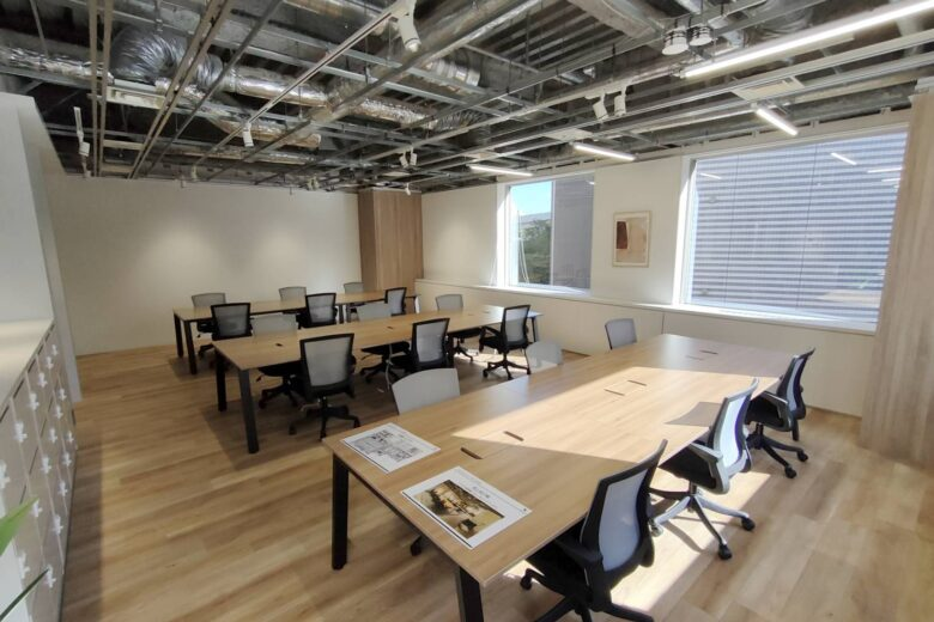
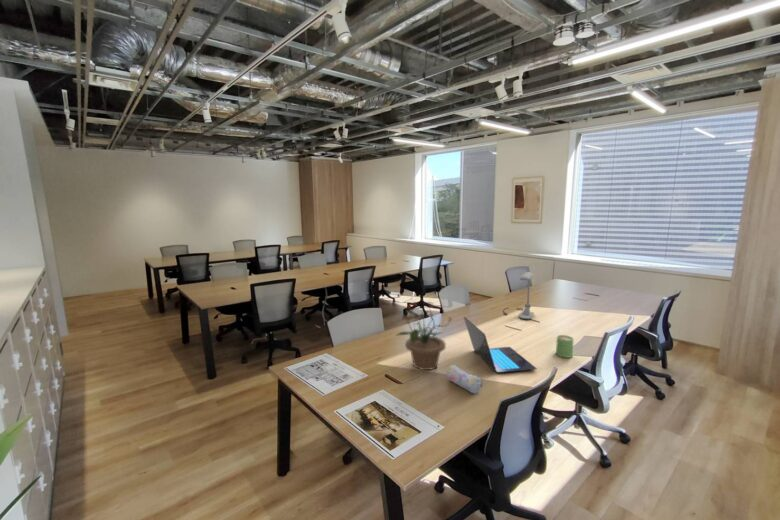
+ pencil case [445,364,483,394]
+ desk lamp [502,271,535,320]
+ laptop [463,316,538,374]
+ potted plant [394,300,454,371]
+ mug [555,334,575,359]
